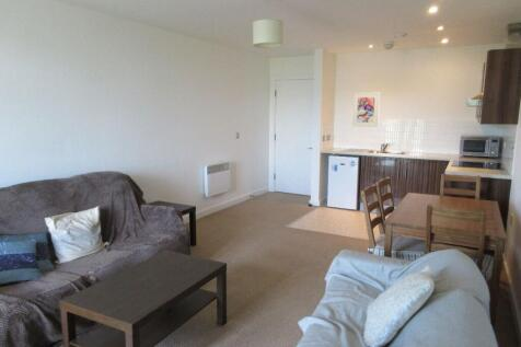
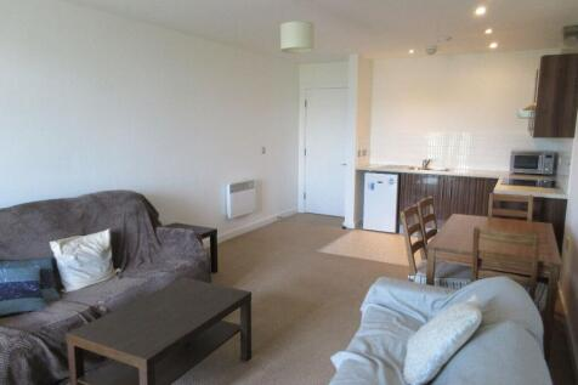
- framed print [351,92,381,128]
